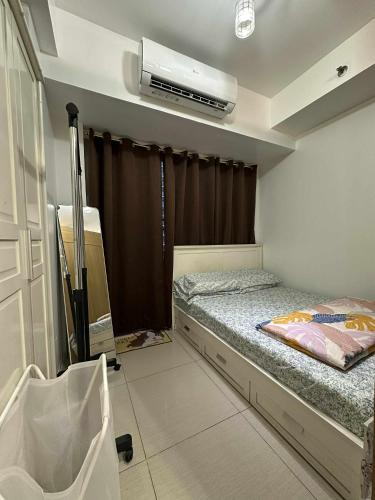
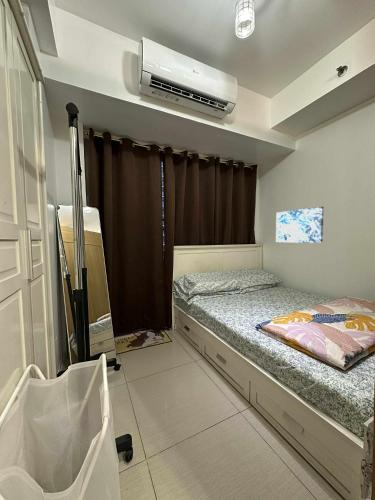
+ wall art [275,206,325,244]
